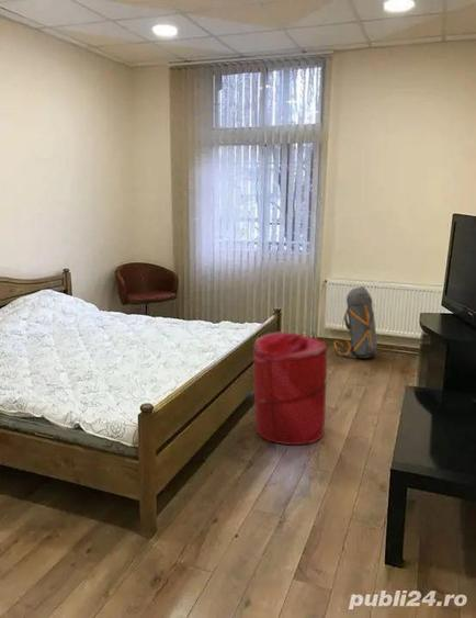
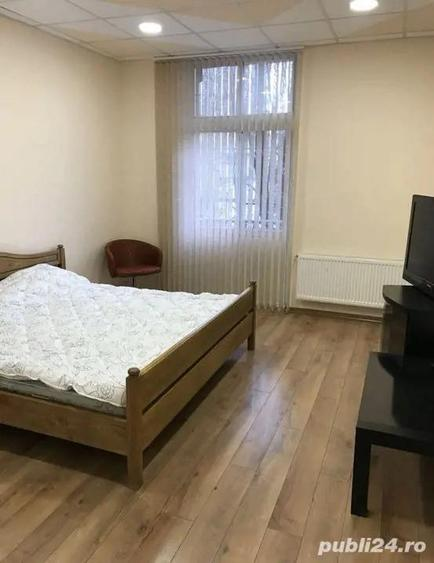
- backpack [333,285,377,359]
- laundry hamper [252,330,328,446]
